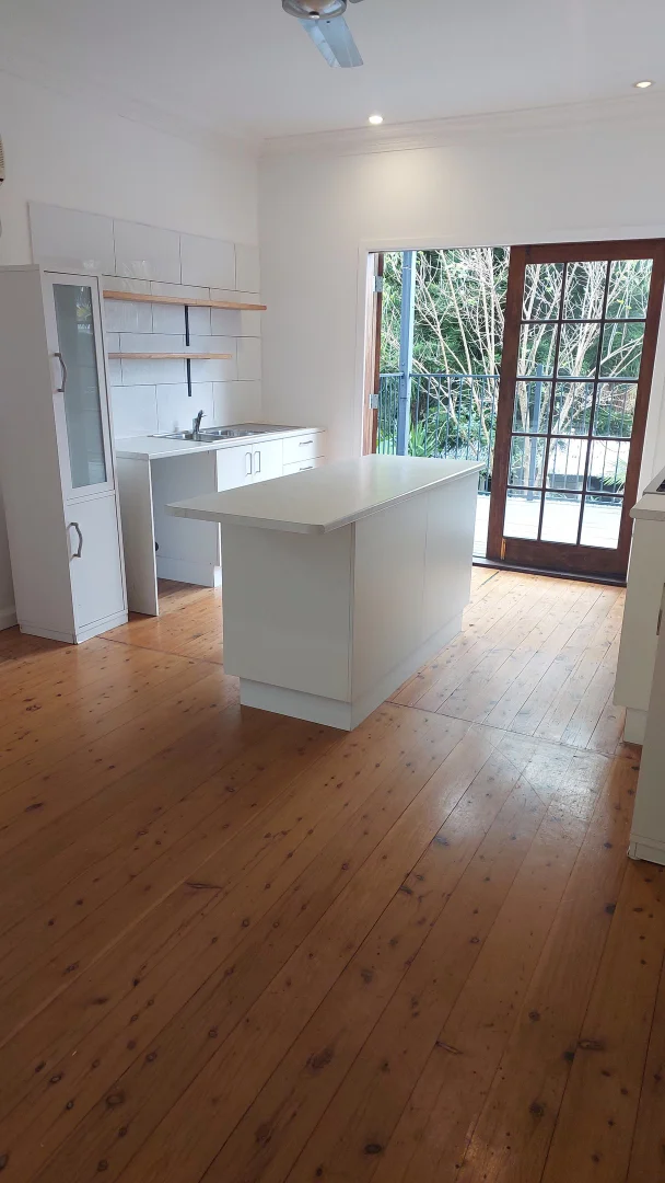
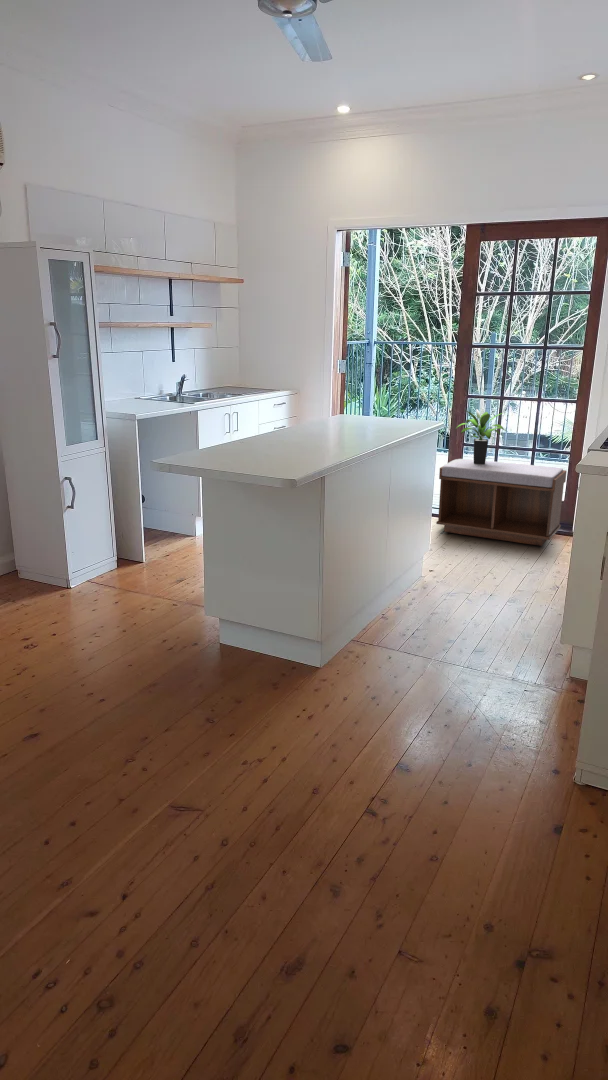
+ bench [435,458,568,547]
+ potted plant [455,408,505,464]
